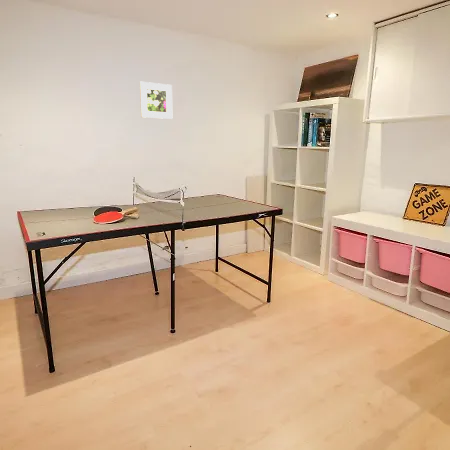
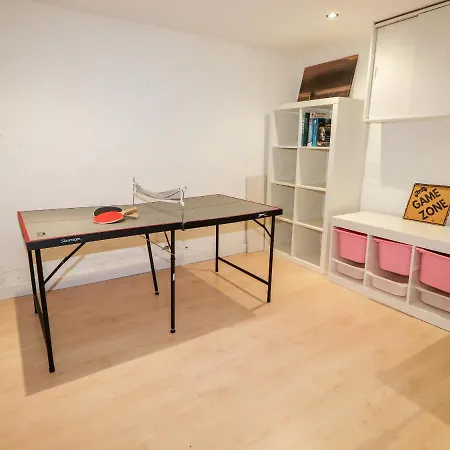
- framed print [139,81,174,120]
